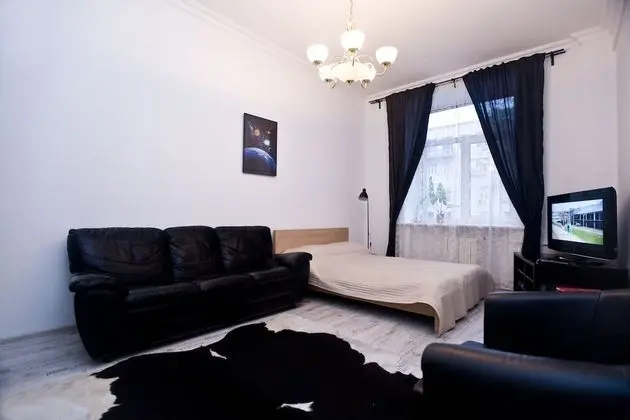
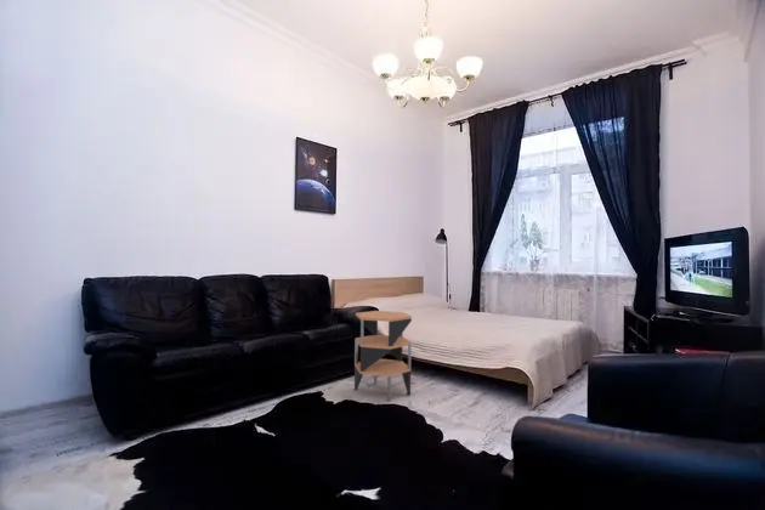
+ side table [353,310,413,403]
